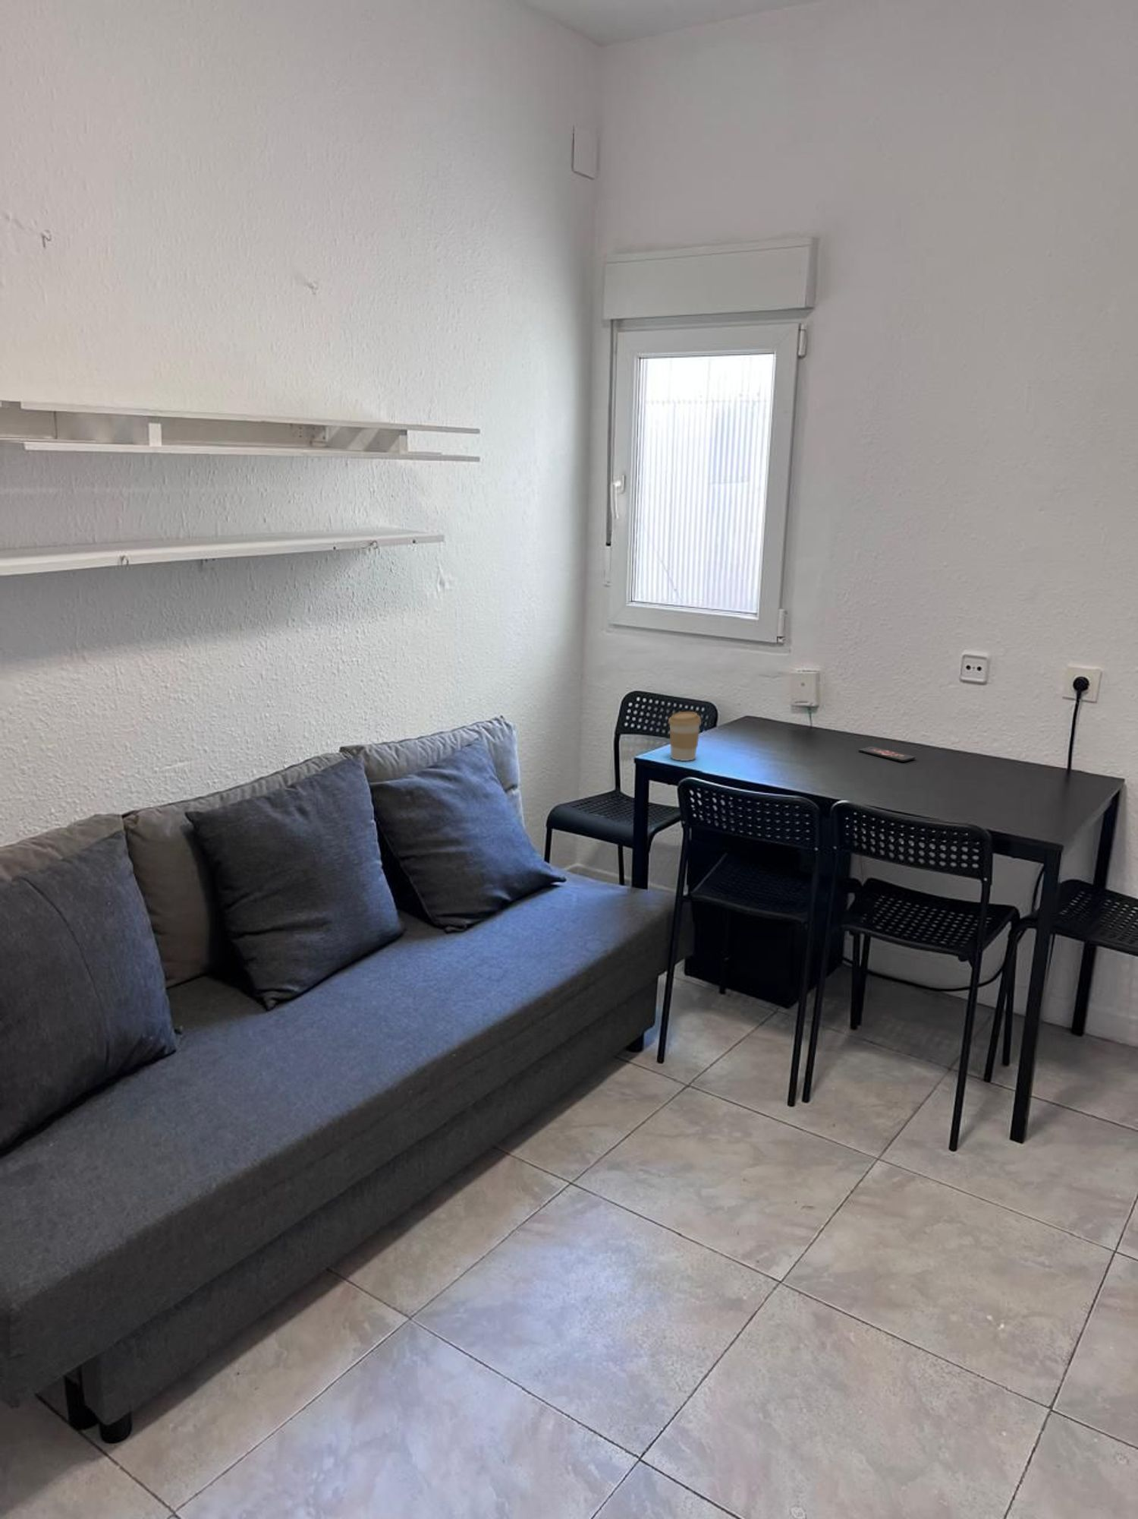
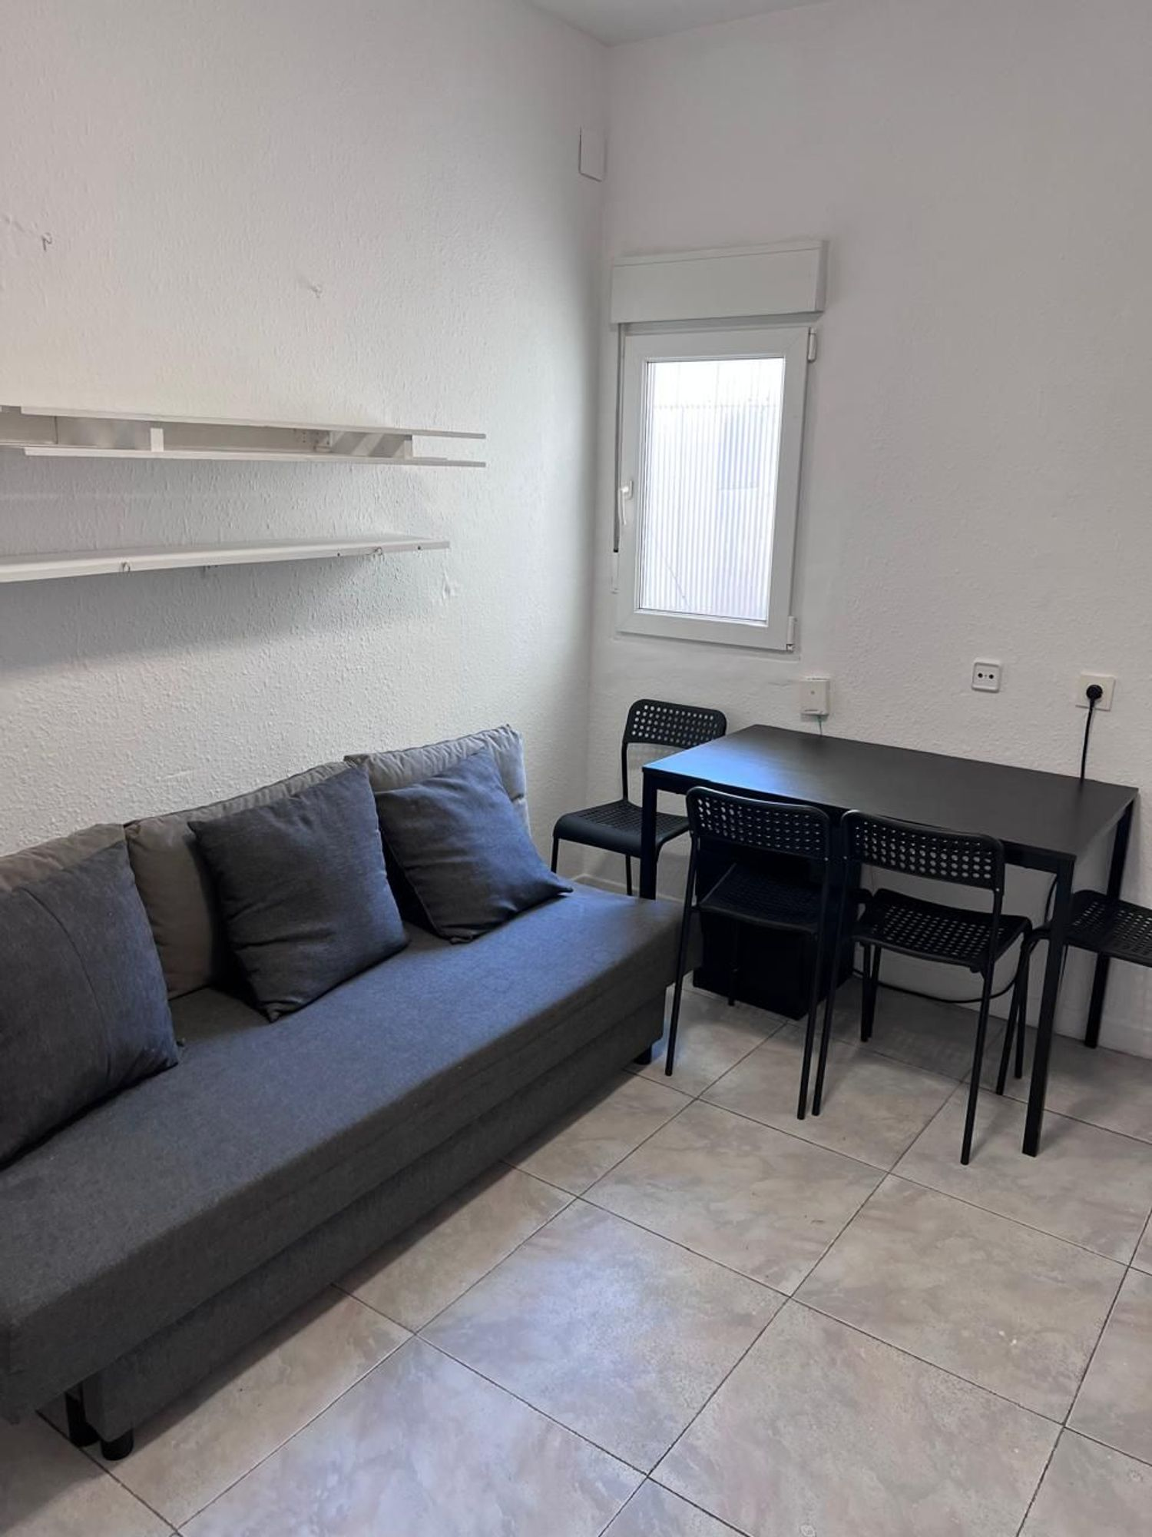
- coffee cup [668,710,702,762]
- smartphone [858,746,917,763]
